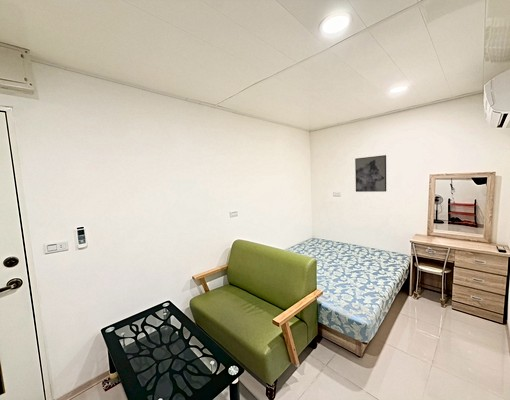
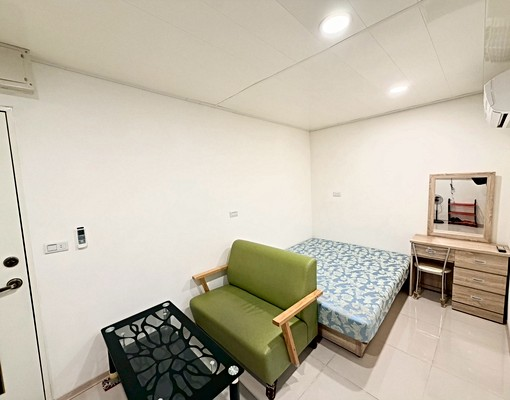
- wall art [354,154,387,193]
